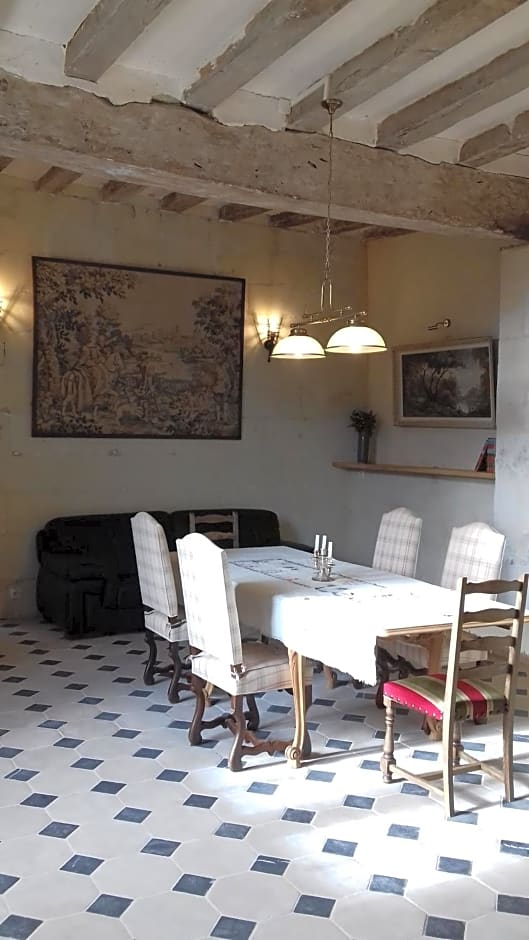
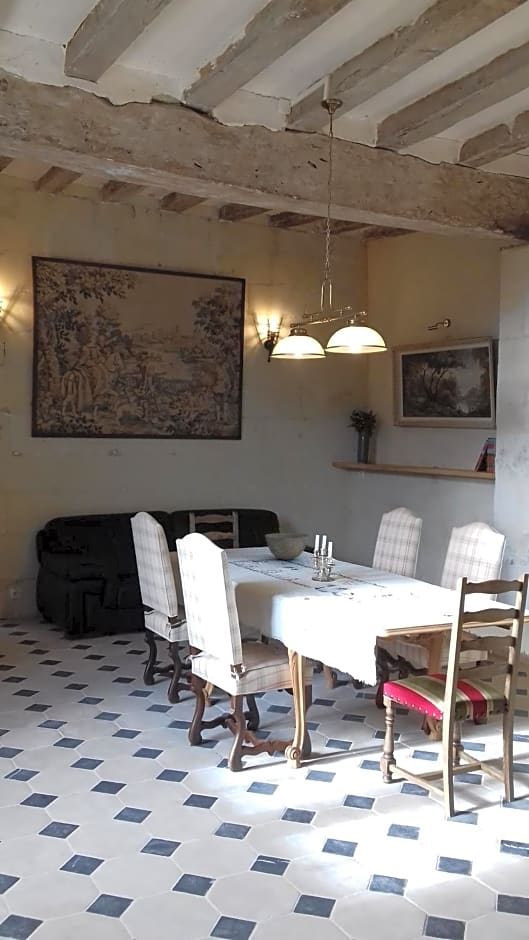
+ bowl [264,532,310,561]
